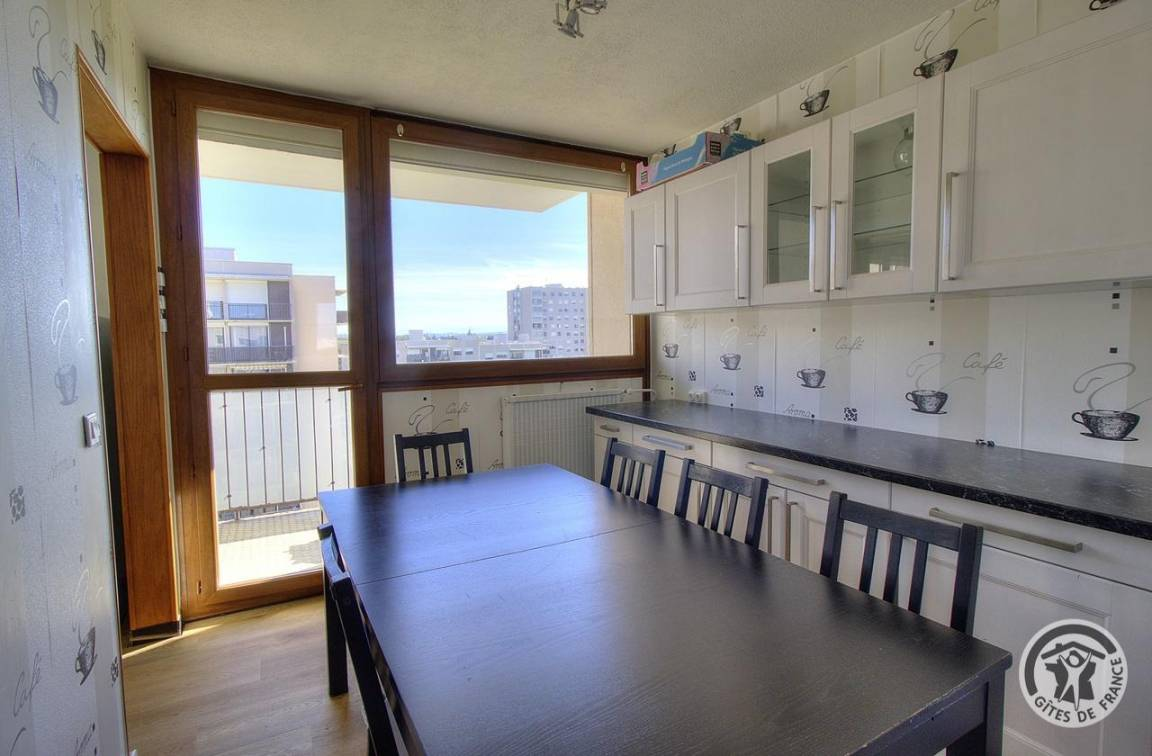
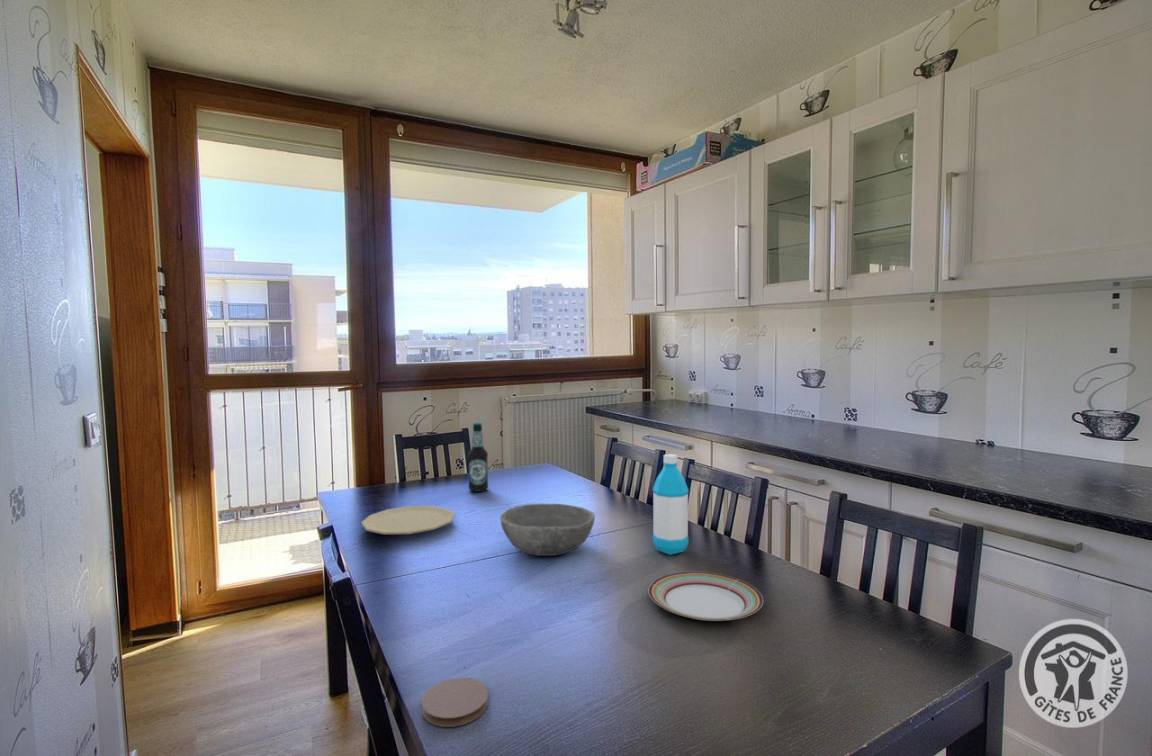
+ coaster [421,677,489,728]
+ bottle [467,422,489,493]
+ bowl [499,503,596,557]
+ plate [648,571,764,622]
+ plate [360,505,456,535]
+ water bottle [652,453,690,556]
